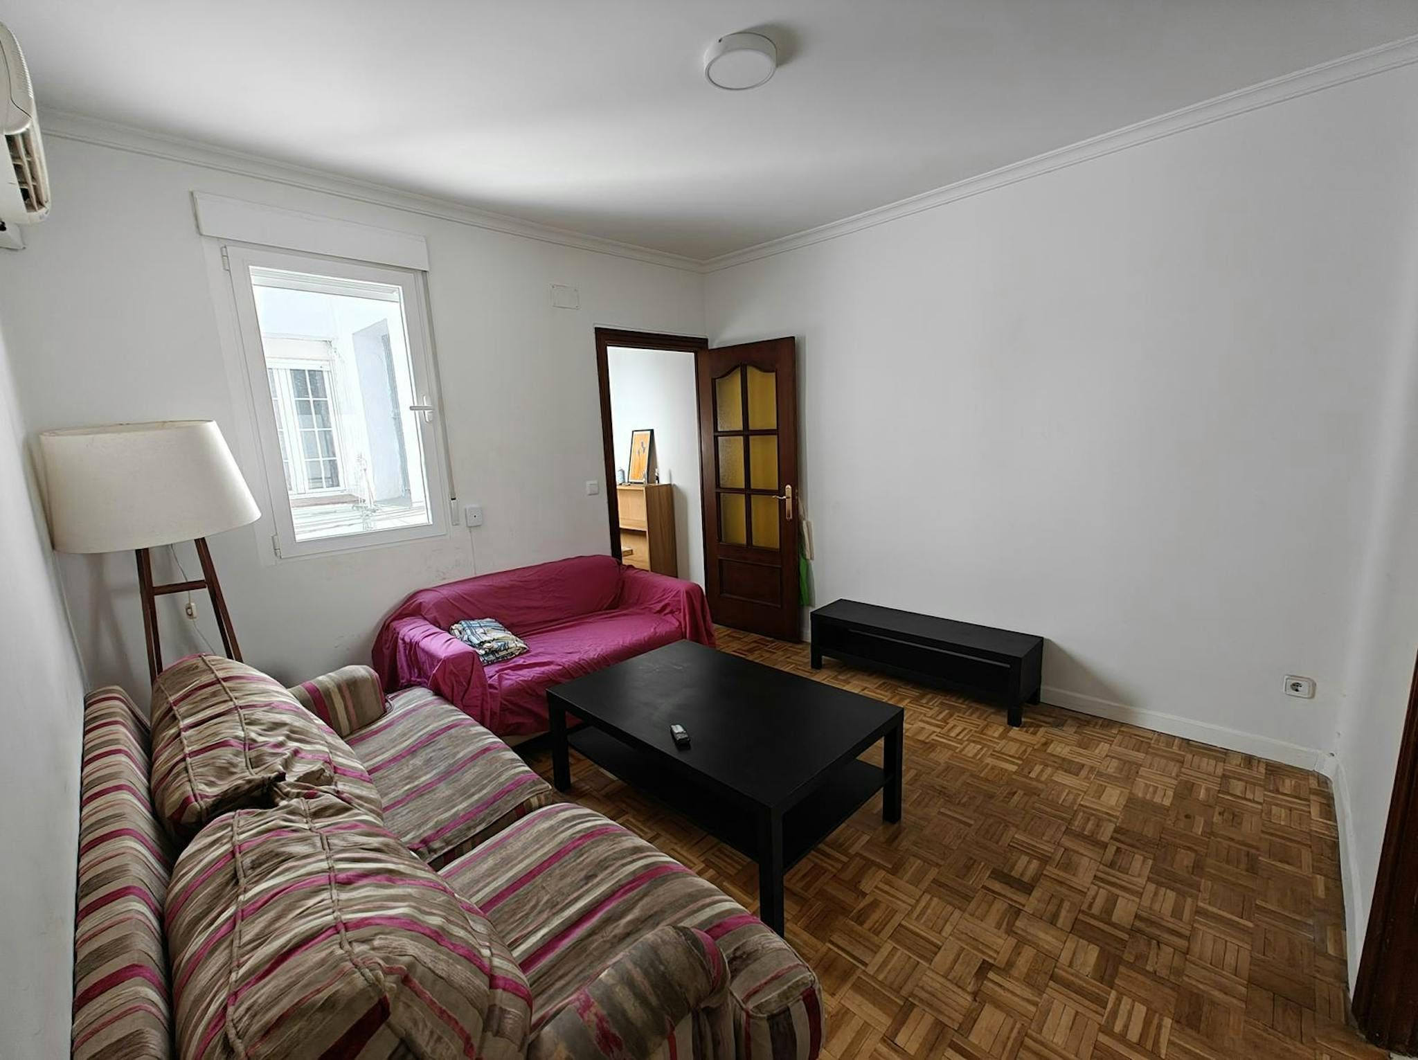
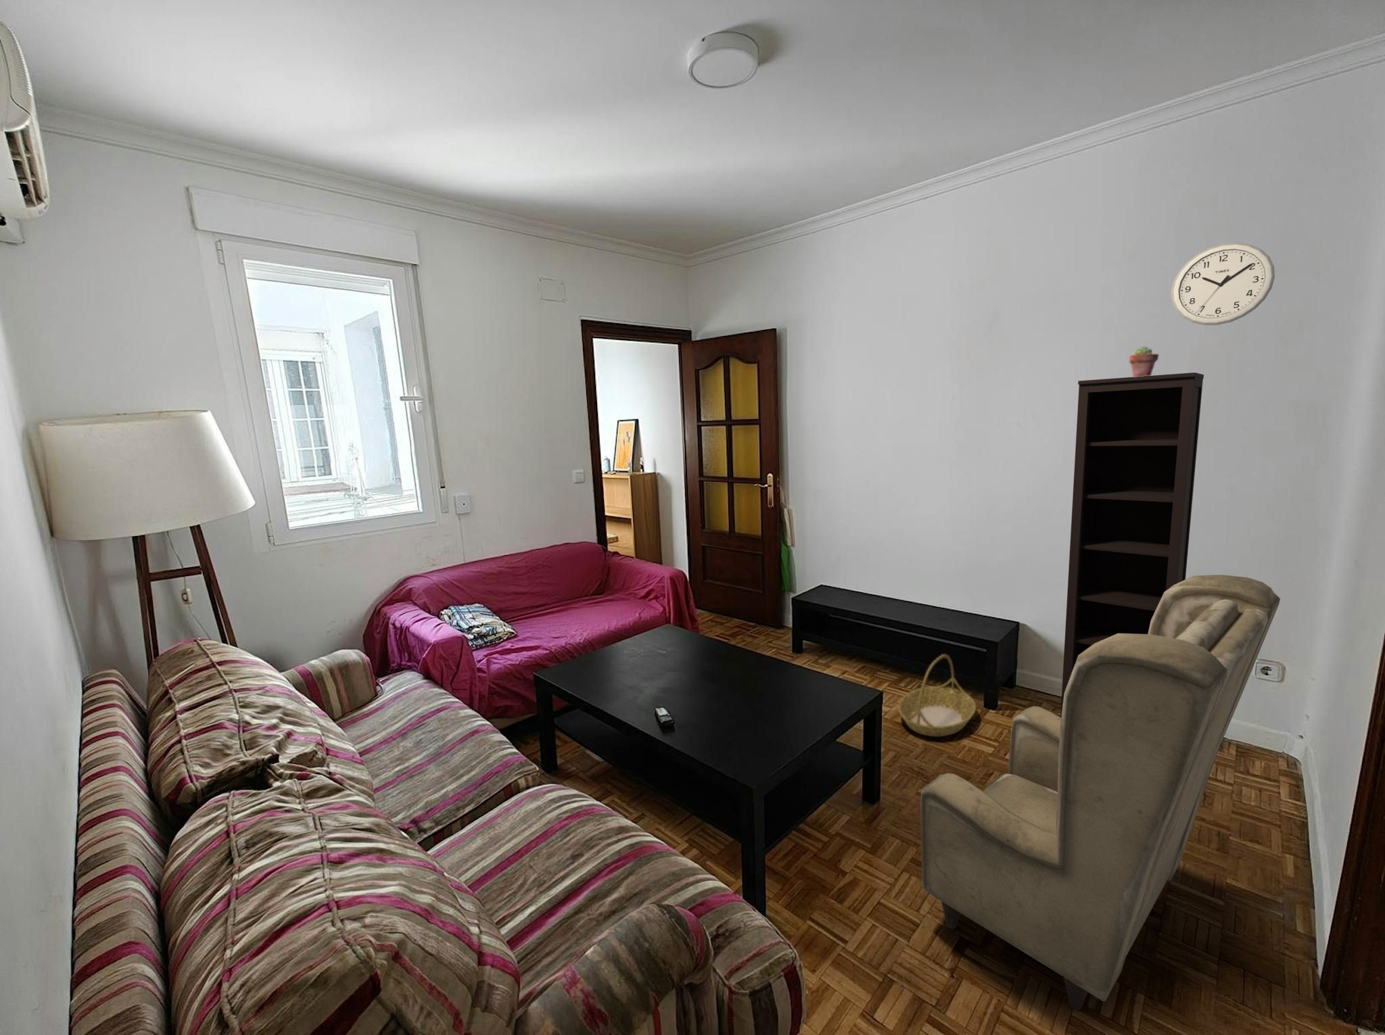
+ wall clock [1171,242,1275,326]
+ bookcase [1060,372,1205,718]
+ potted succulent [1128,346,1160,377]
+ basket [897,653,976,737]
+ armchair [920,574,1281,1011]
